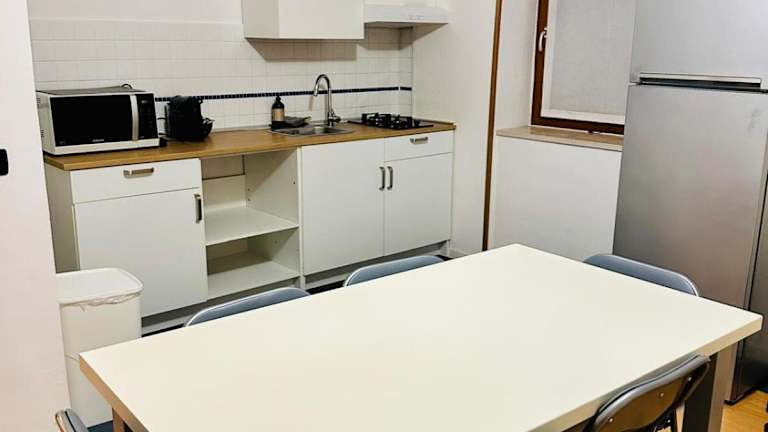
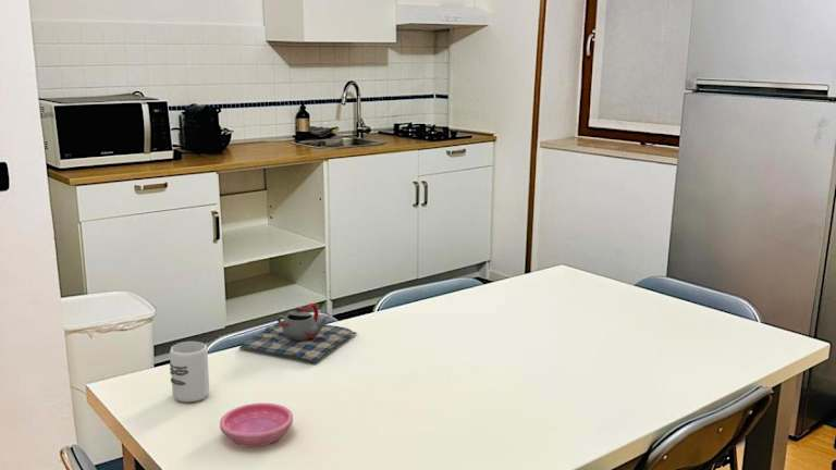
+ teapot [238,302,358,364]
+ cup [169,341,210,404]
+ saucer [219,401,294,447]
